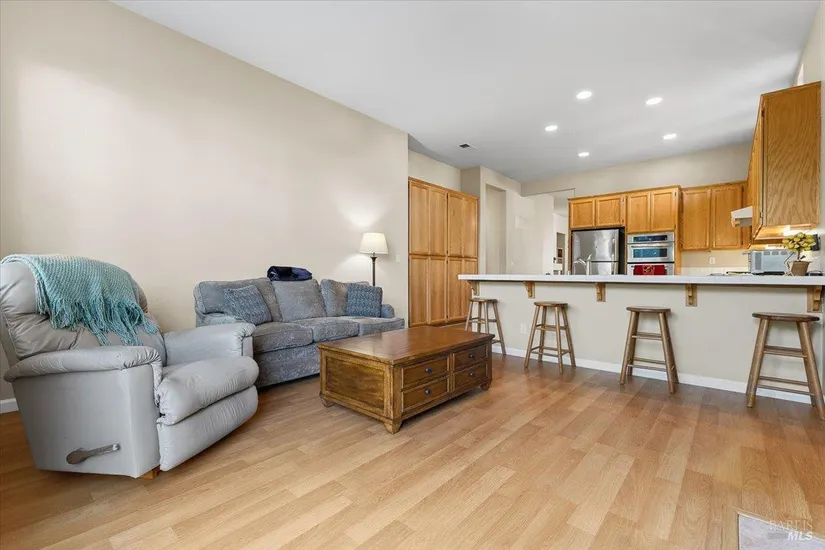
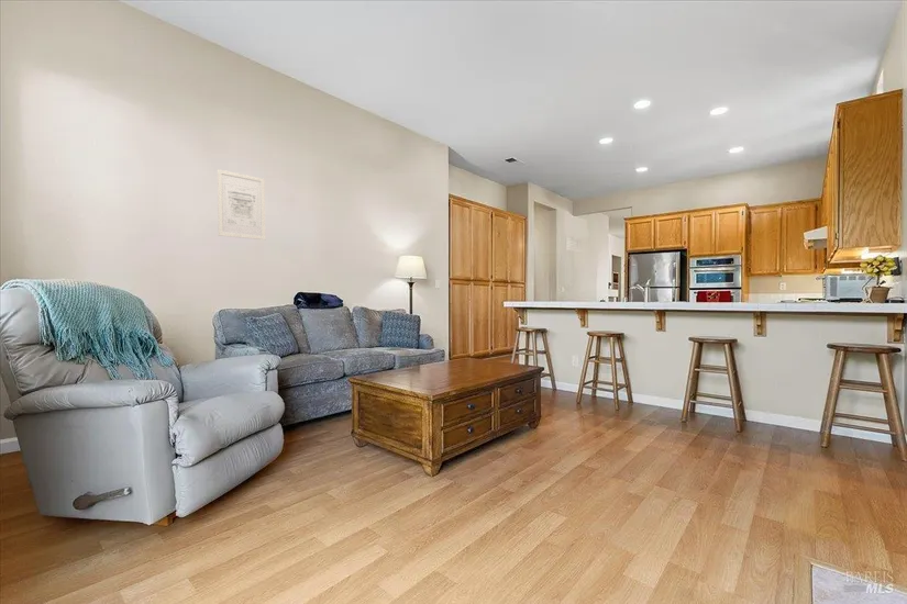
+ wall art [217,168,266,241]
